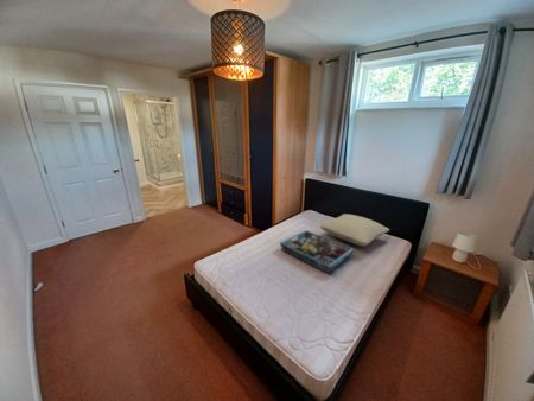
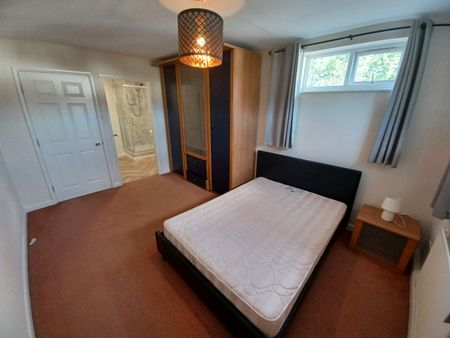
- pillow [319,212,390,247]
- serving tray [279,229,355,274]
